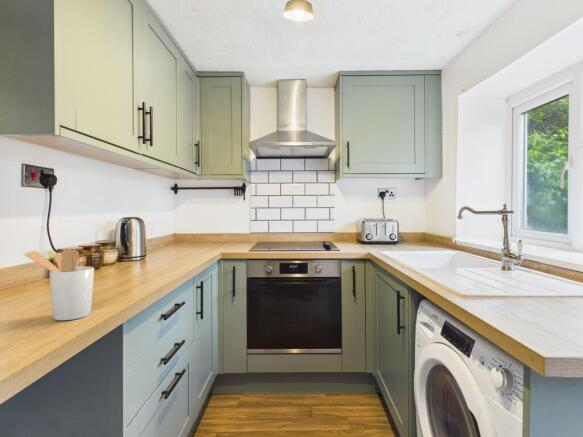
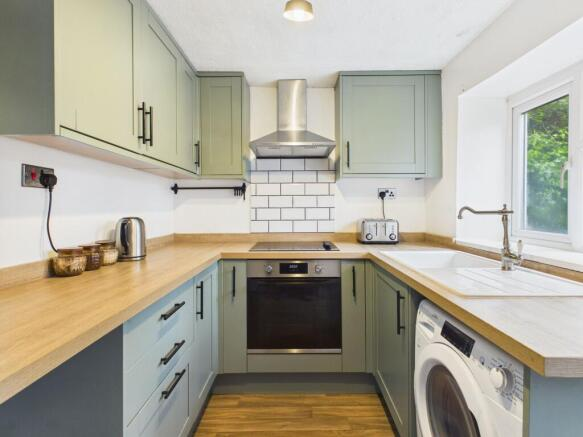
- utensil holder [22,247,95,321]
